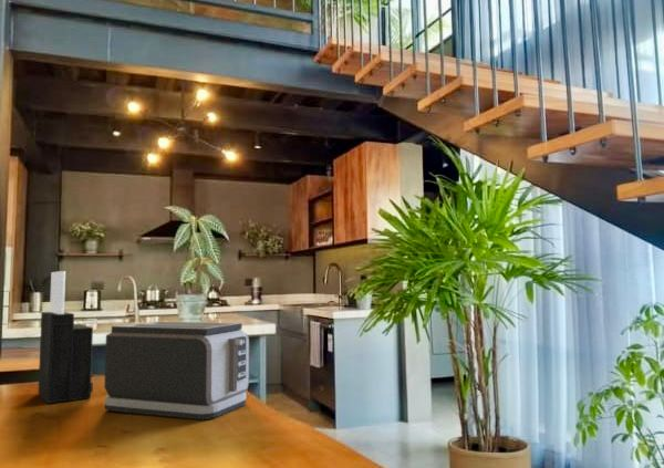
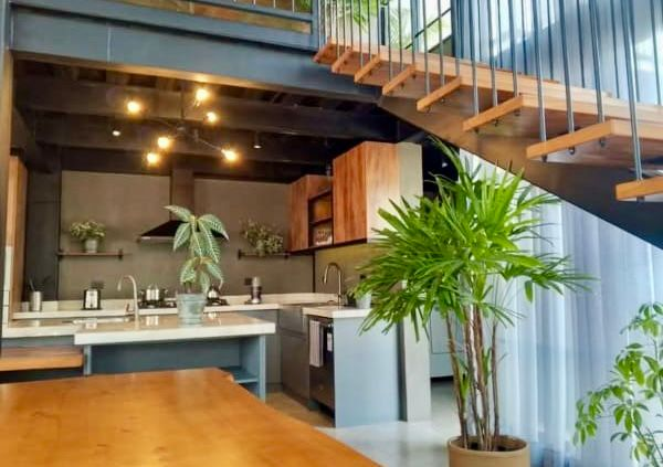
- knife block [38,270,94,405]
- toaster [103,321,250,420]
